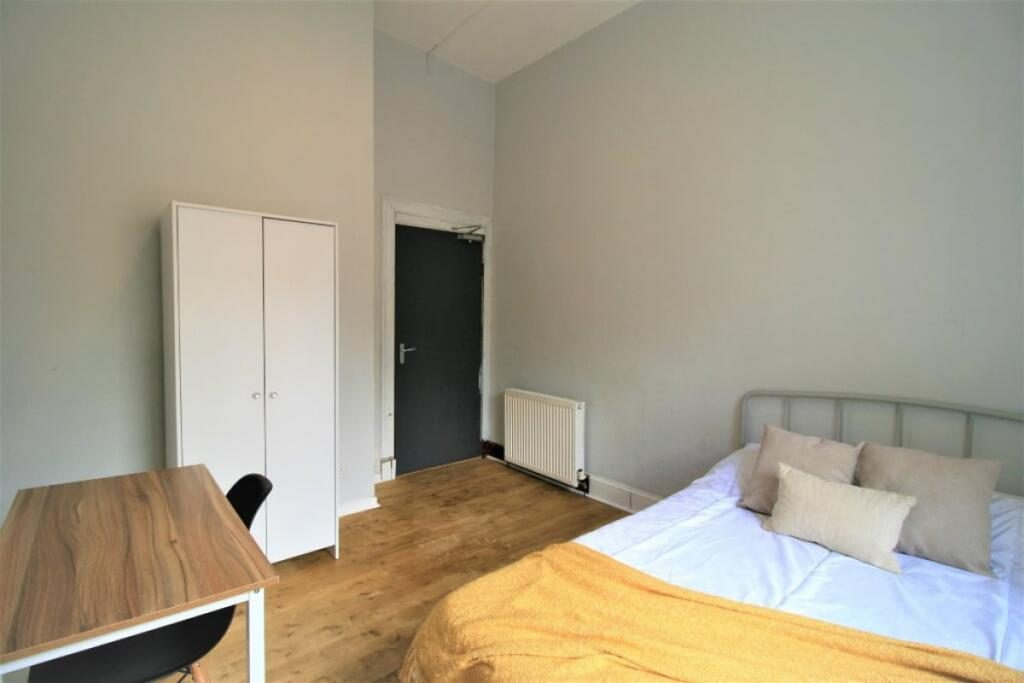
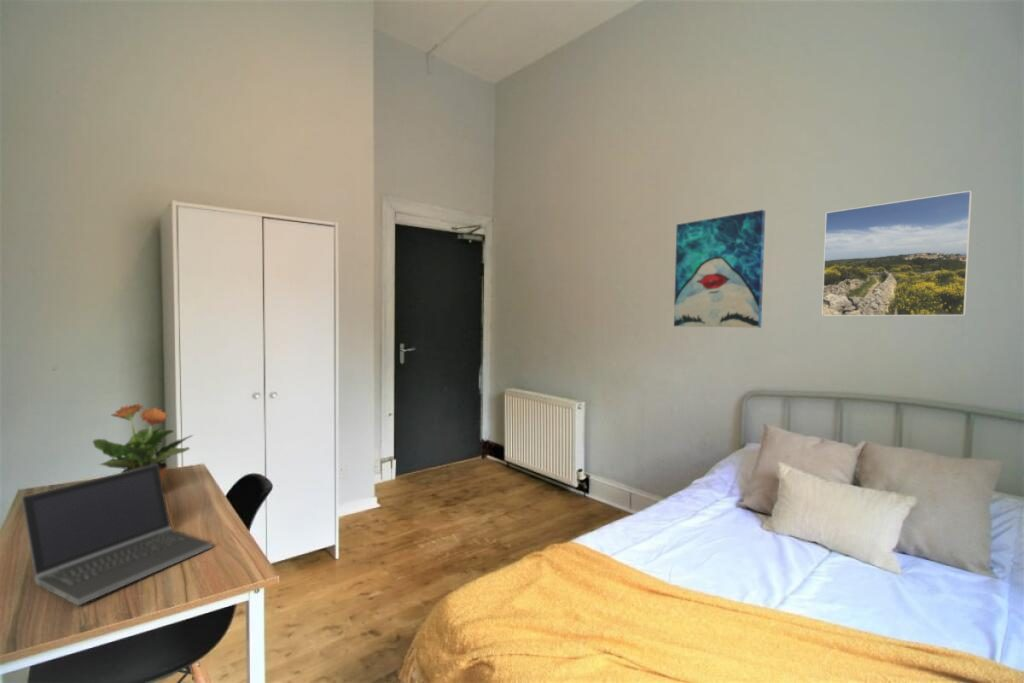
+ laptop computer [20,464,214,607]
+ potted plant [92,403,194,487]
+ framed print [821,189,973,317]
+ wall art [673,209,766,329]
